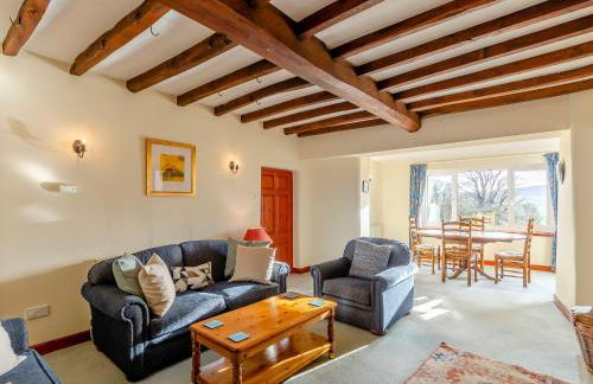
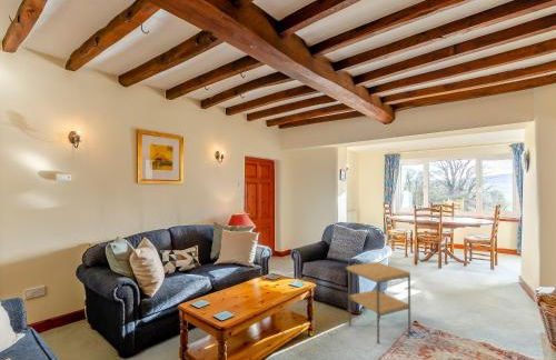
+ side table [345,261,411,344]
